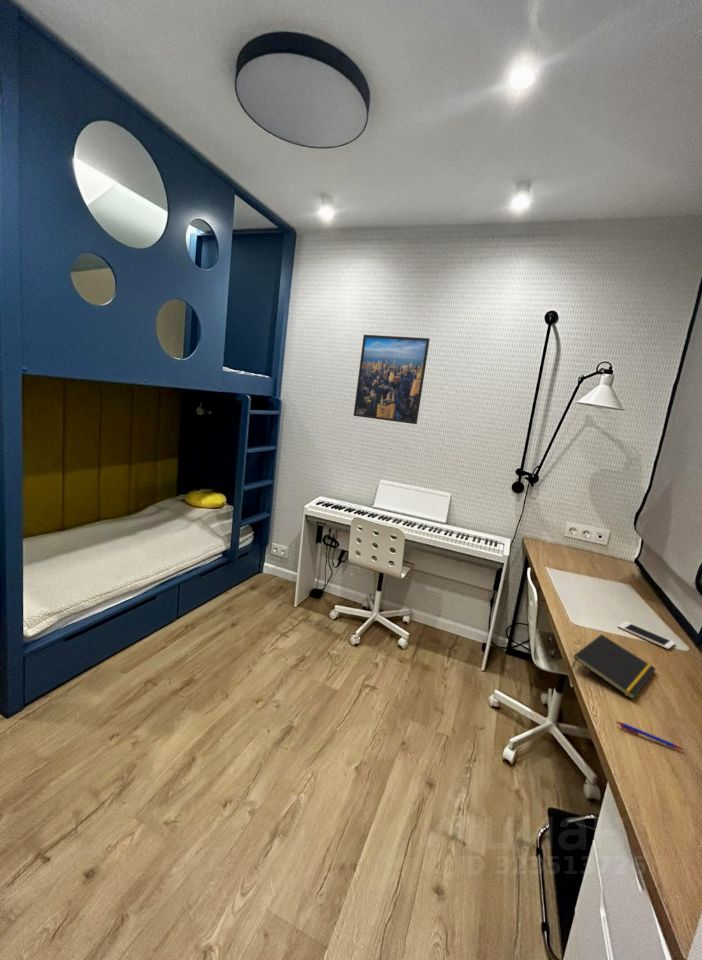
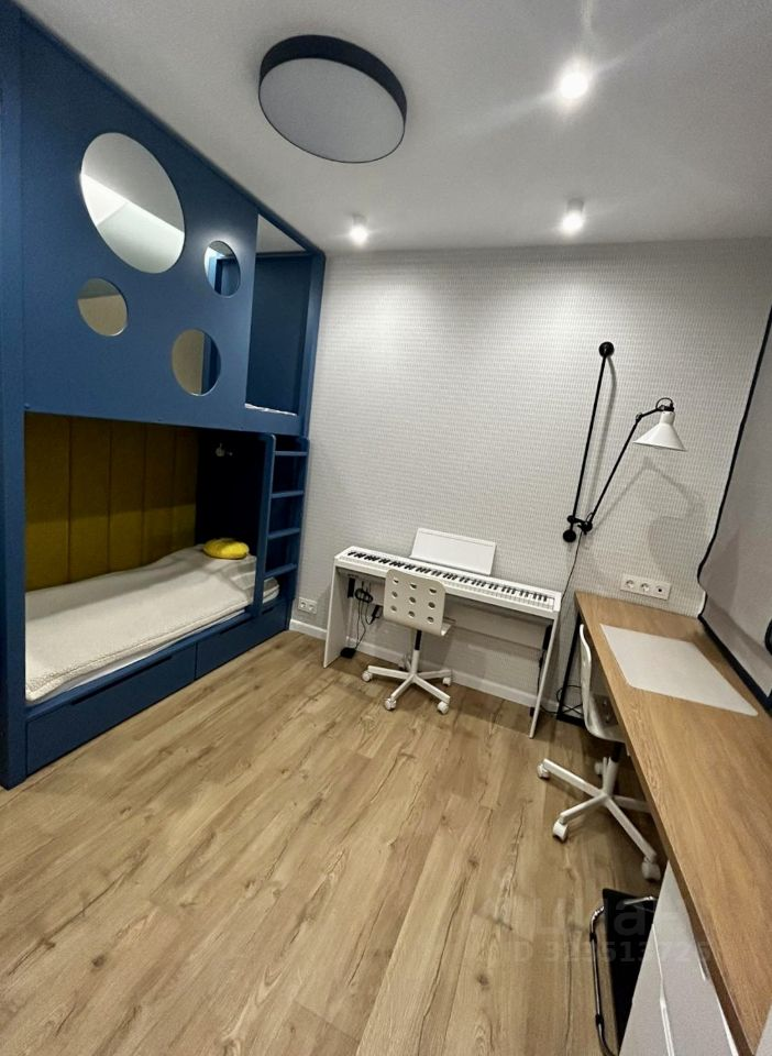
- cell phone [617,621,676,650]
- pen [615,720,685,751]
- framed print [353,334,431,425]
- notepad [570,633,657,700]
